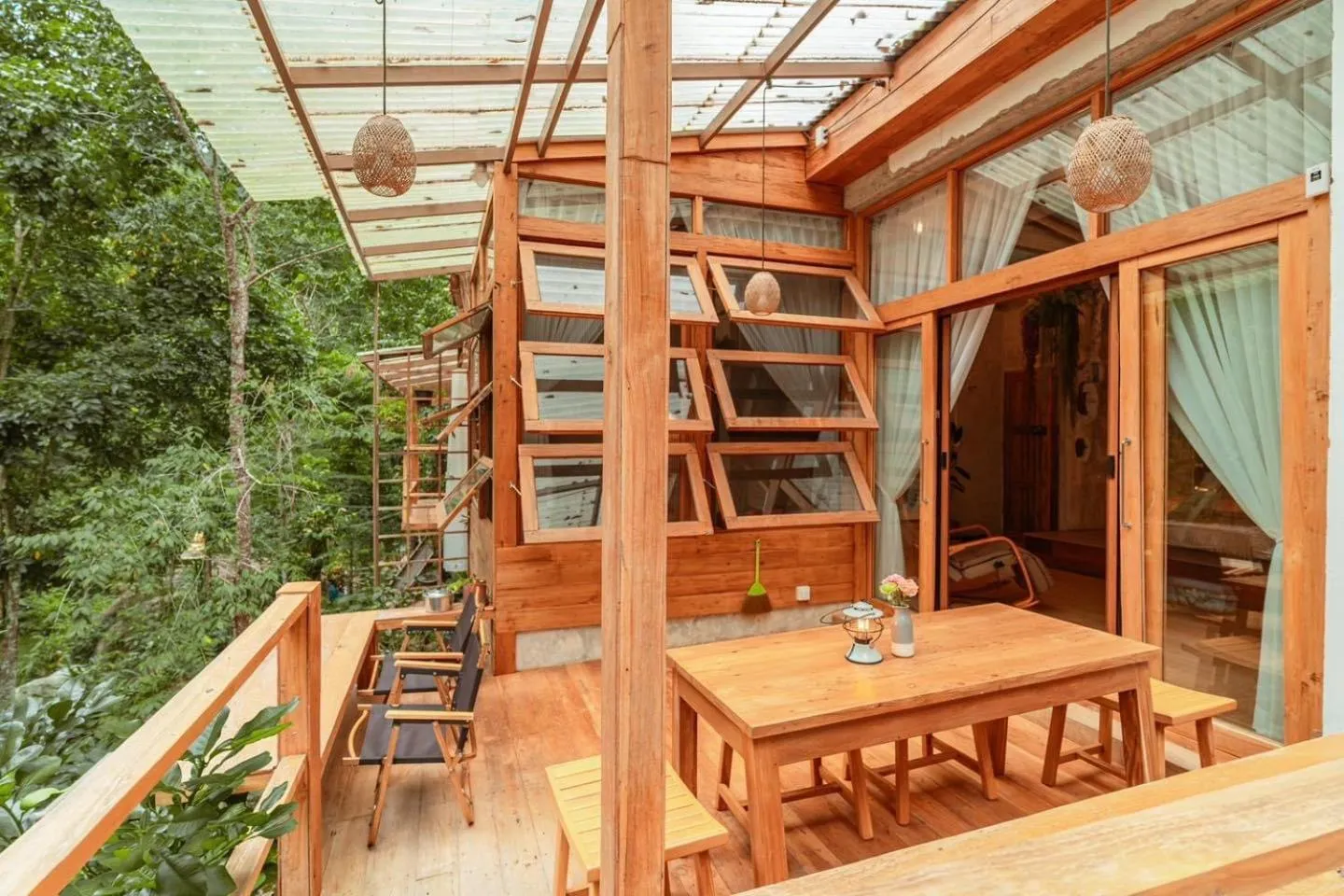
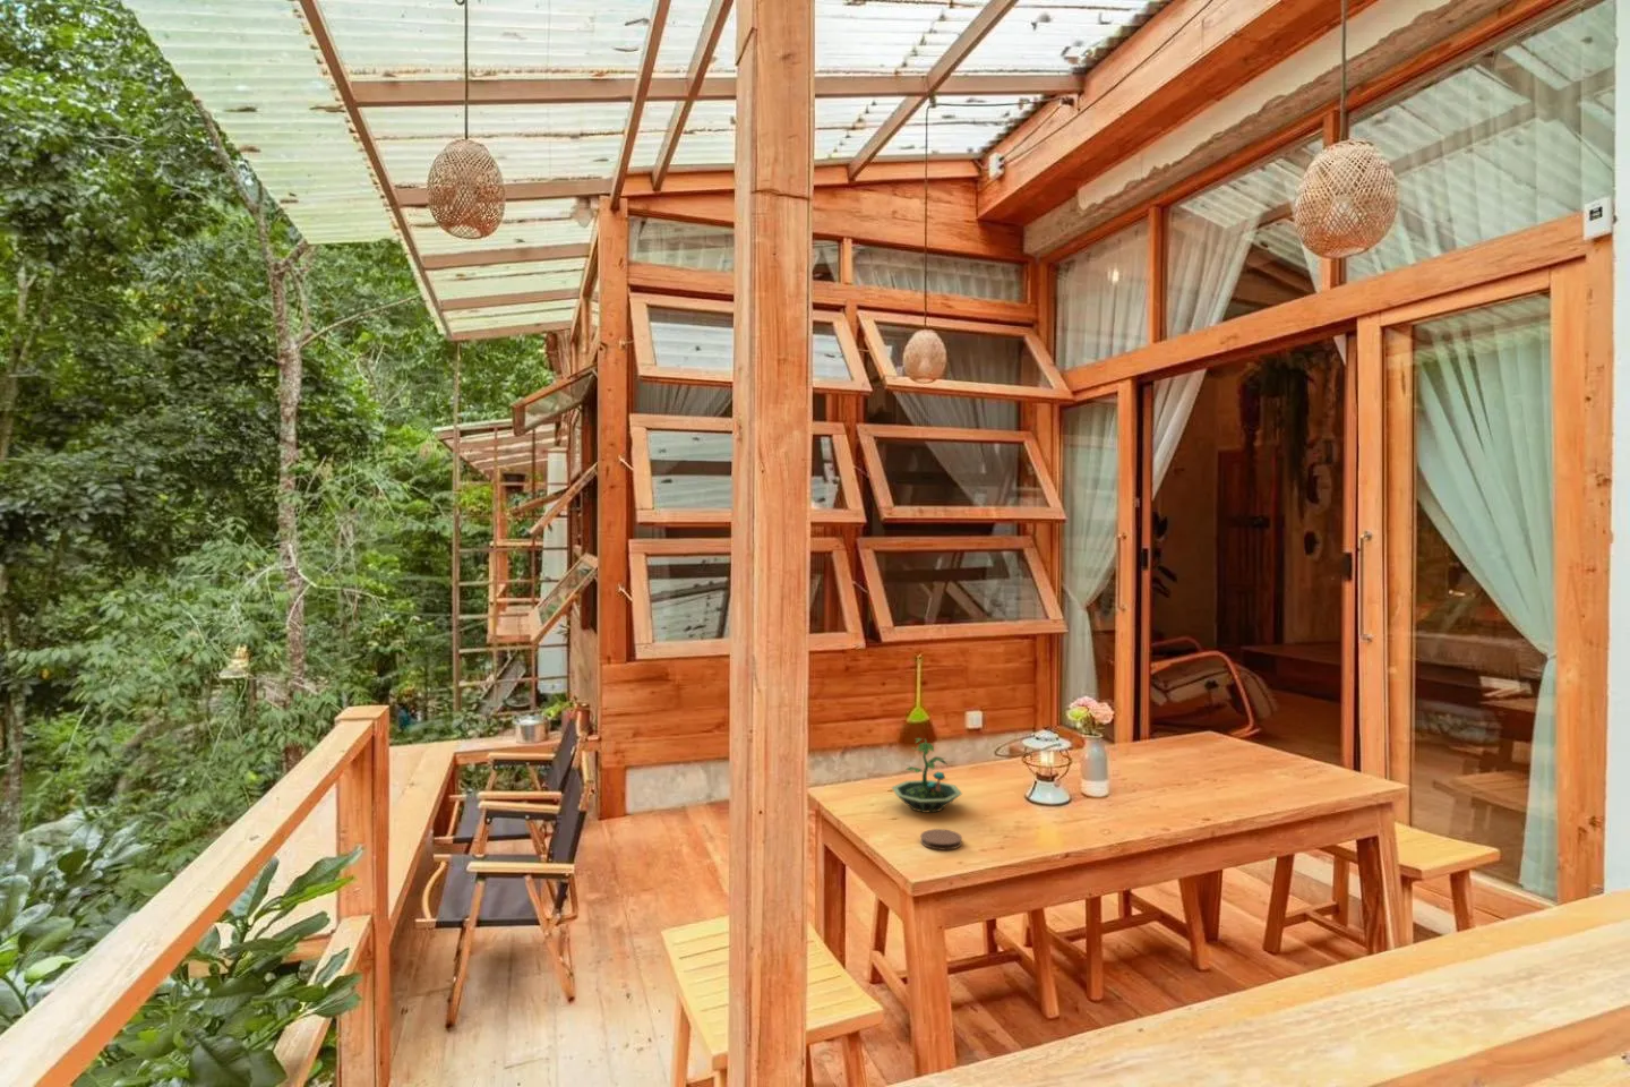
+ coaster [919,827,963,852]
+ terrarium [891,738,963,814]
